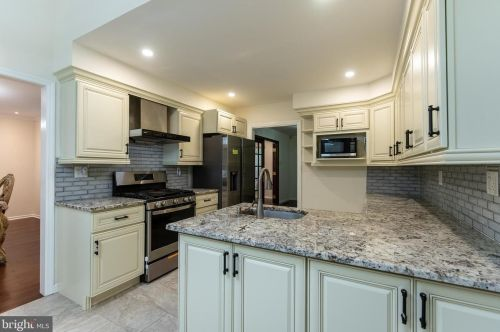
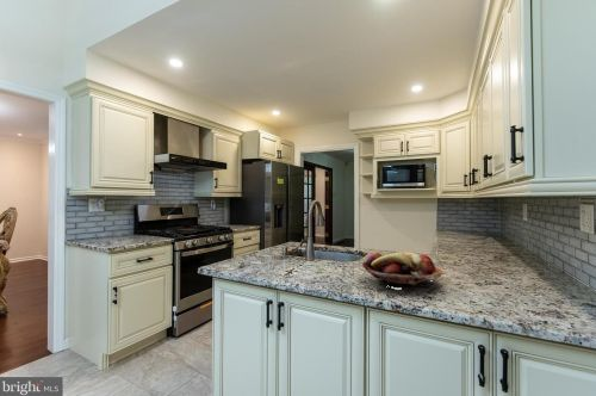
+ fruit basket [361,250,443,287]
